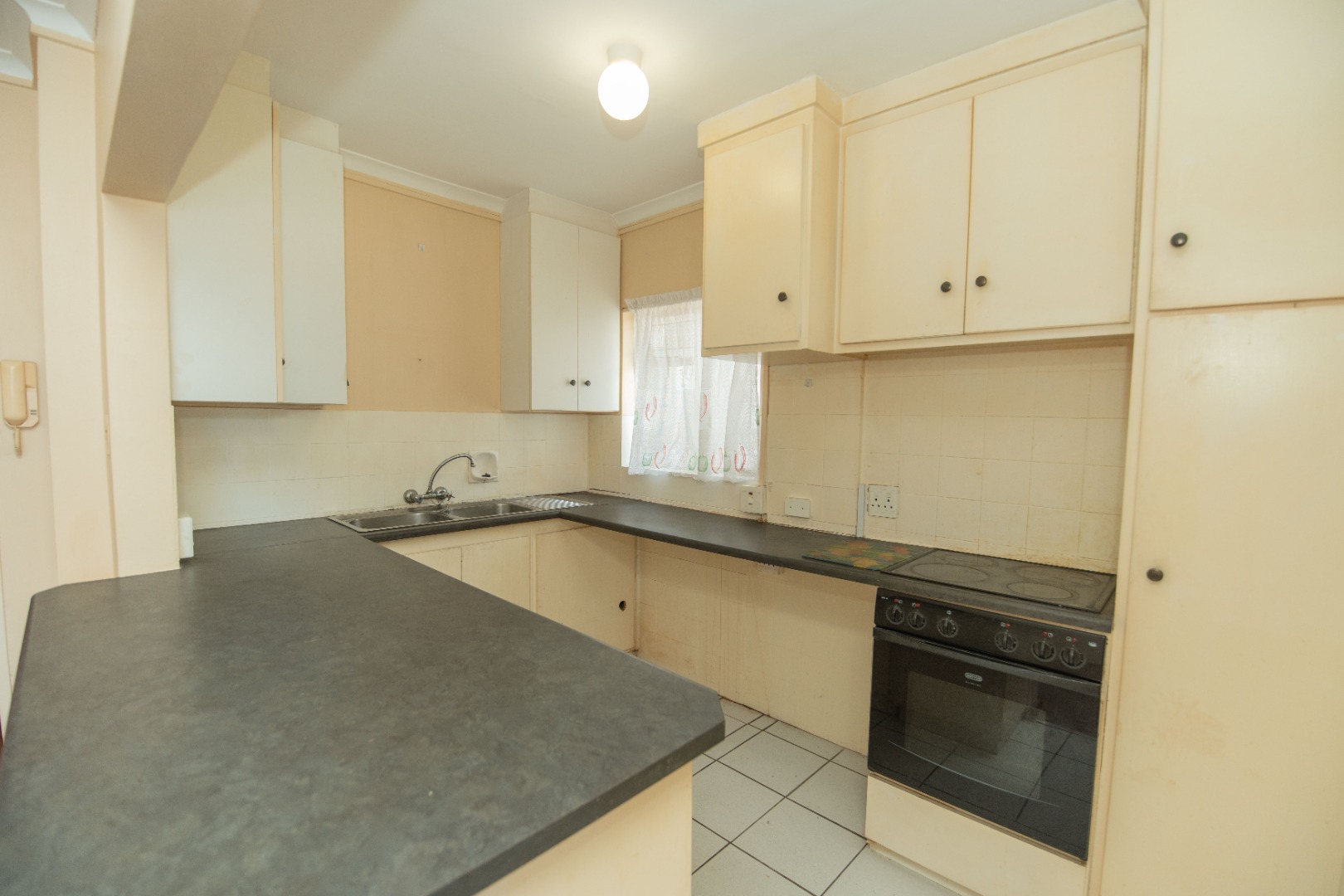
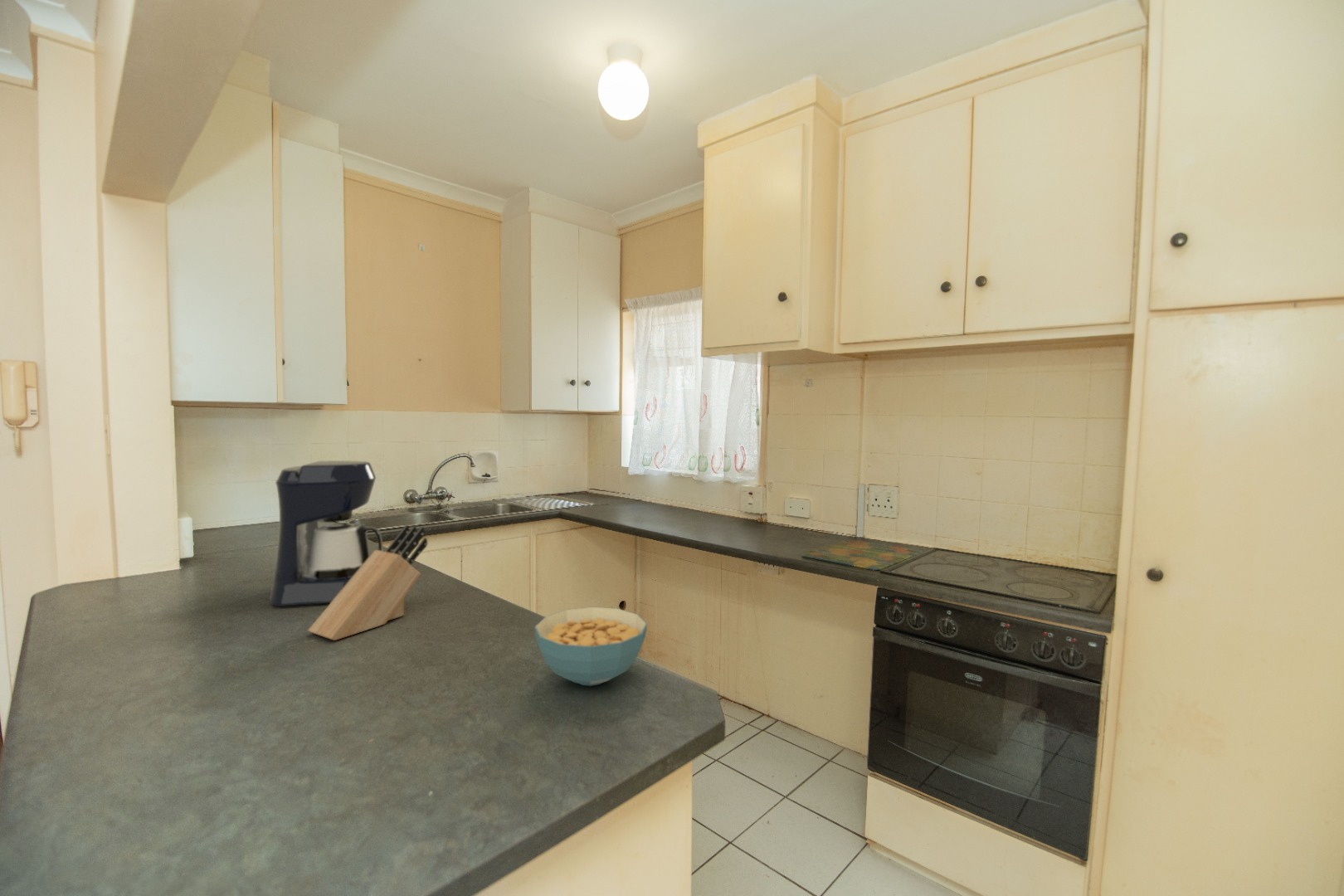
+ cereal bowl [533,606,648,687]
+ coffee maker [269,460,384,607]
+ knife block [307,524,428,641]
